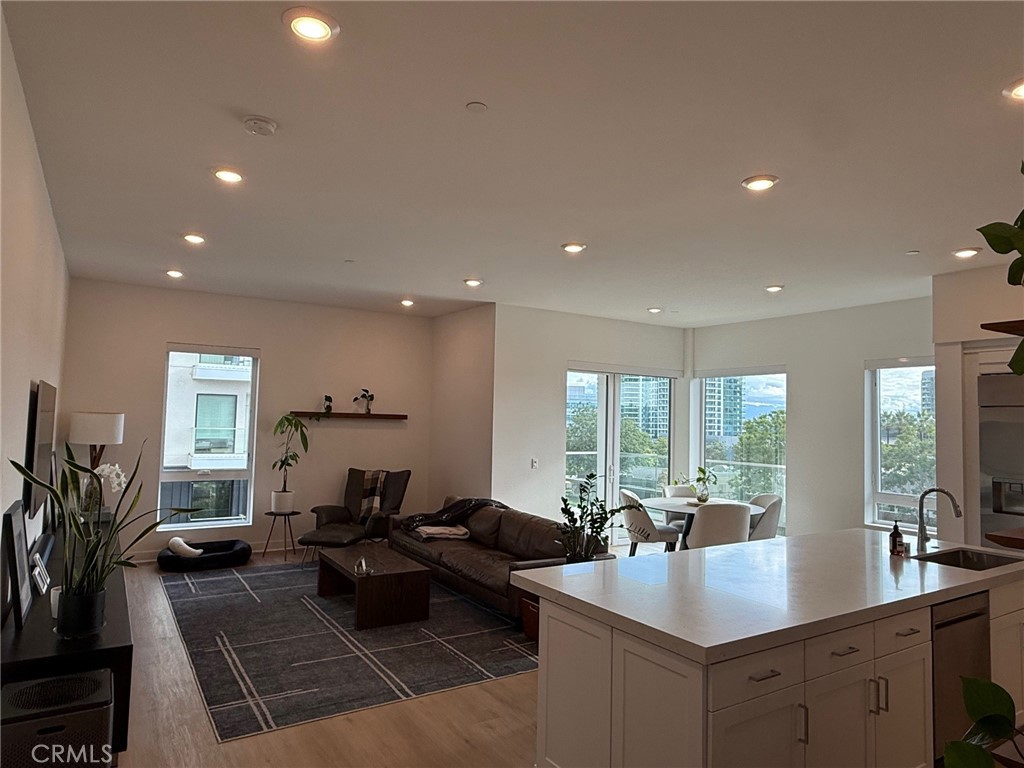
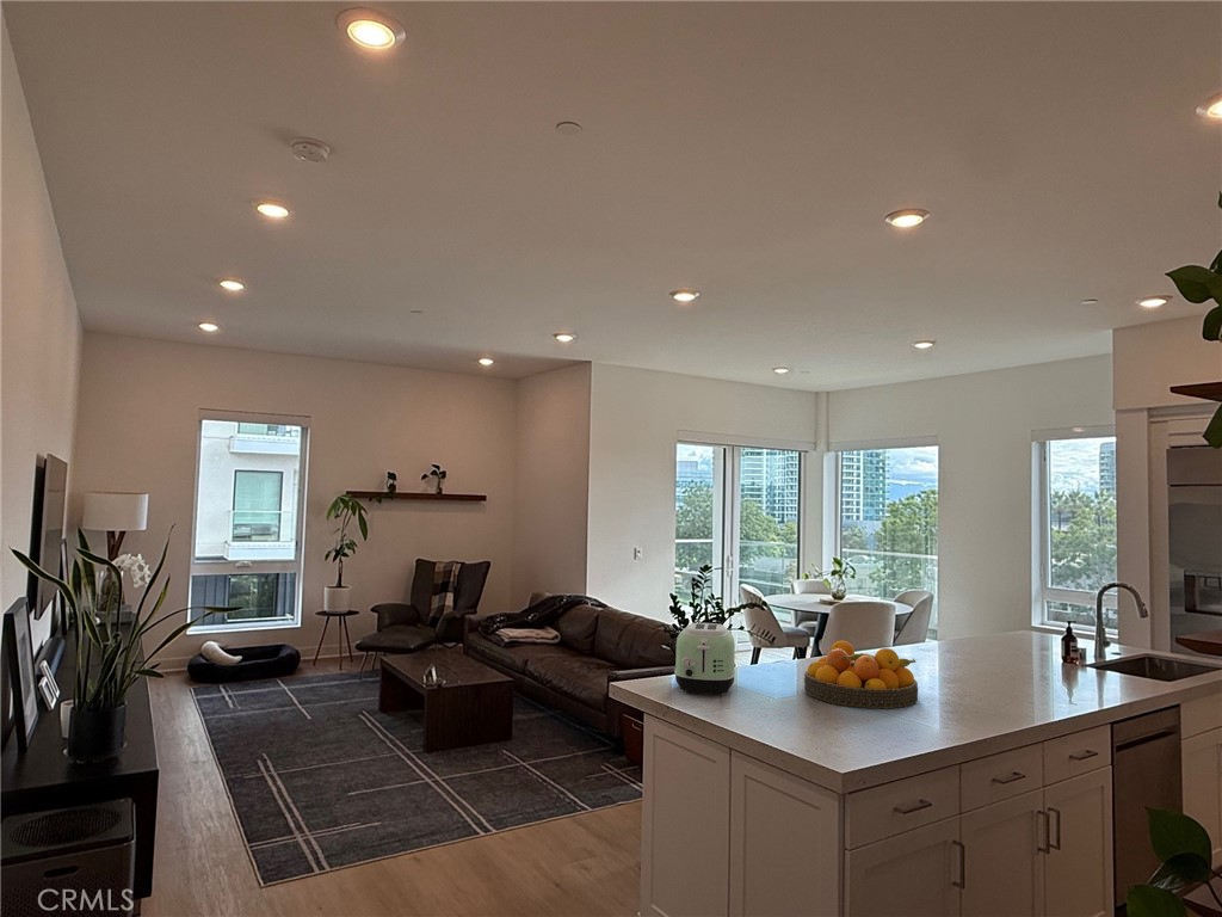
+ fruit bowl [803,640,919,709]
+ toaster [673,622,736,696]
